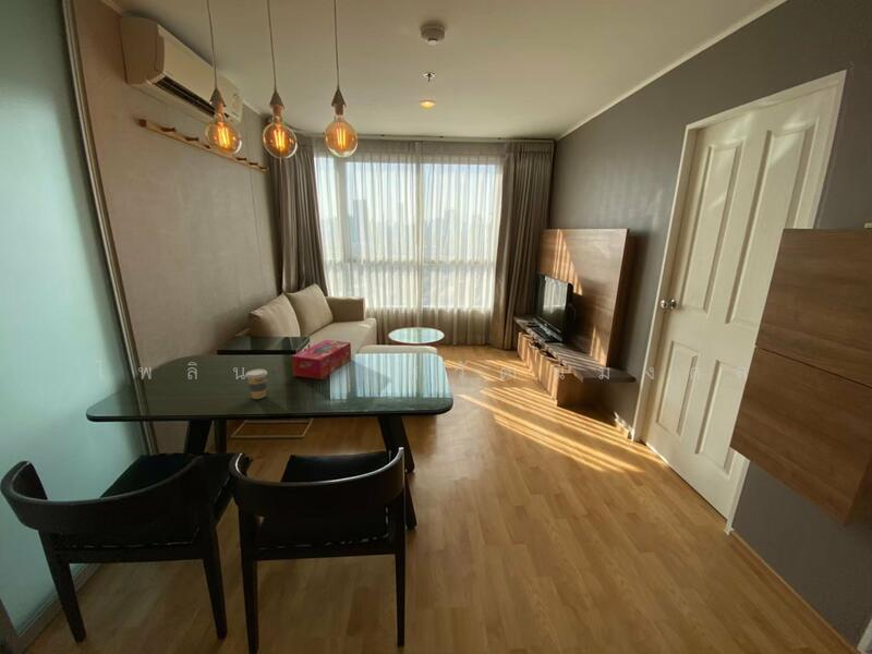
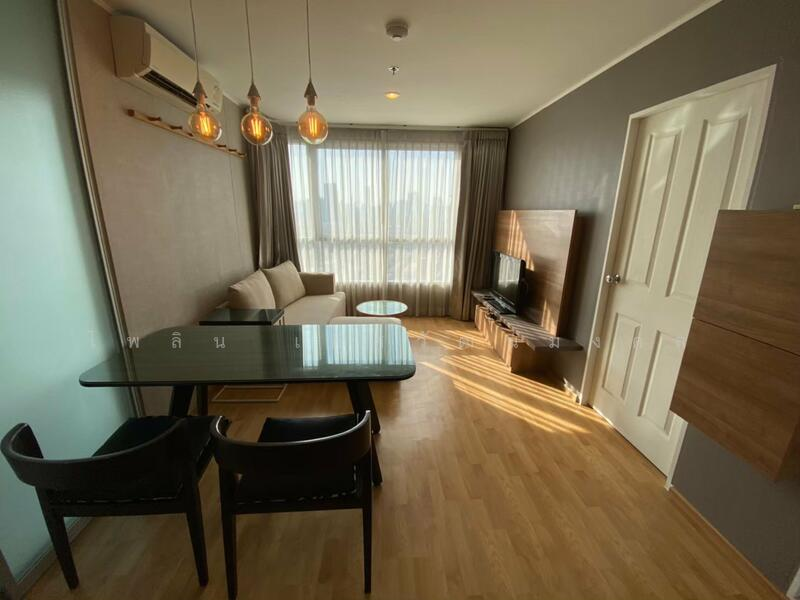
- coffee cup [244,368,268,400]
- tissue box [291,339,352,380]
